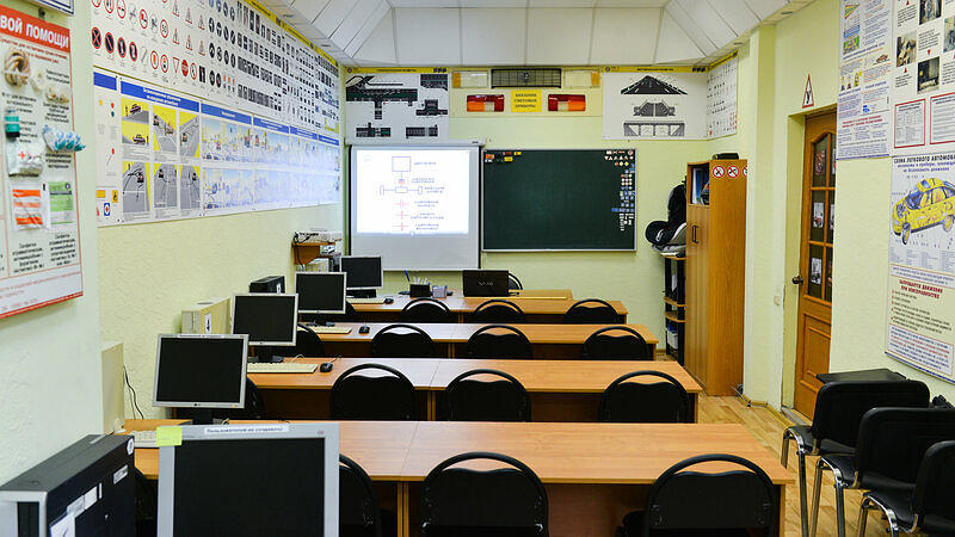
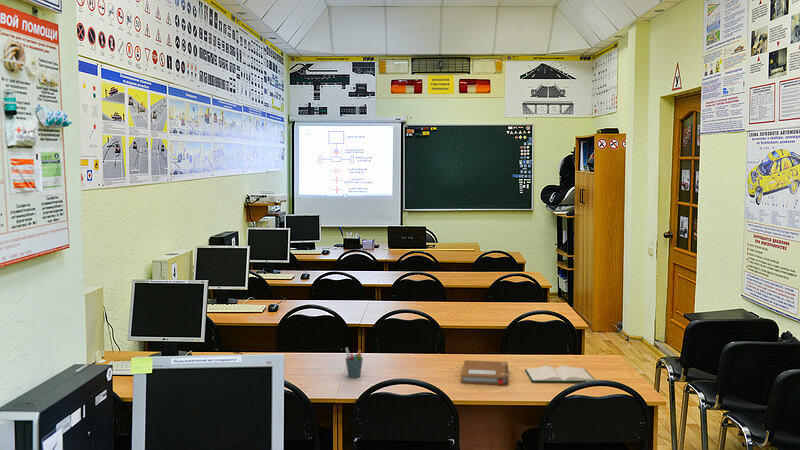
+ pen holder [344,346,364,379]
+ notebook [460,359,509,386]
+ hardback book [524,365,596,383]
